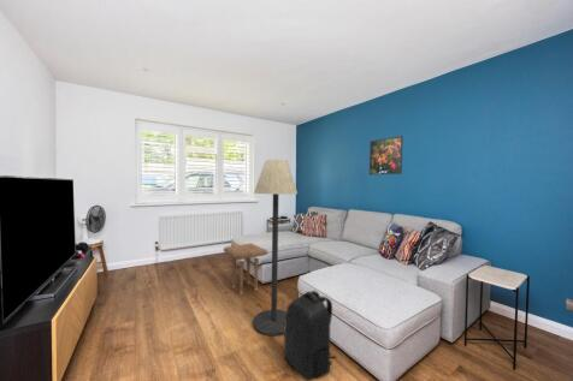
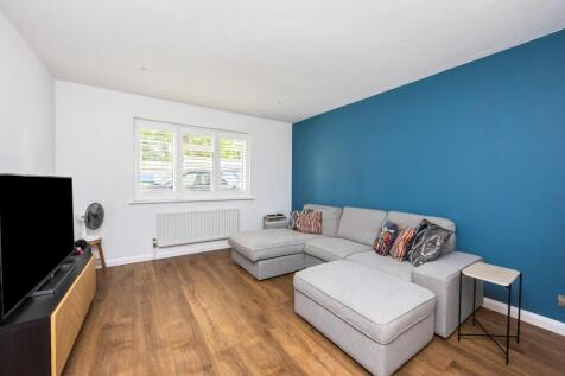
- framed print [368,135,404,175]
- backpack [283,290,337,381]
- floor lamp [252,159,299,337]
- side table [223,242,268,296]
